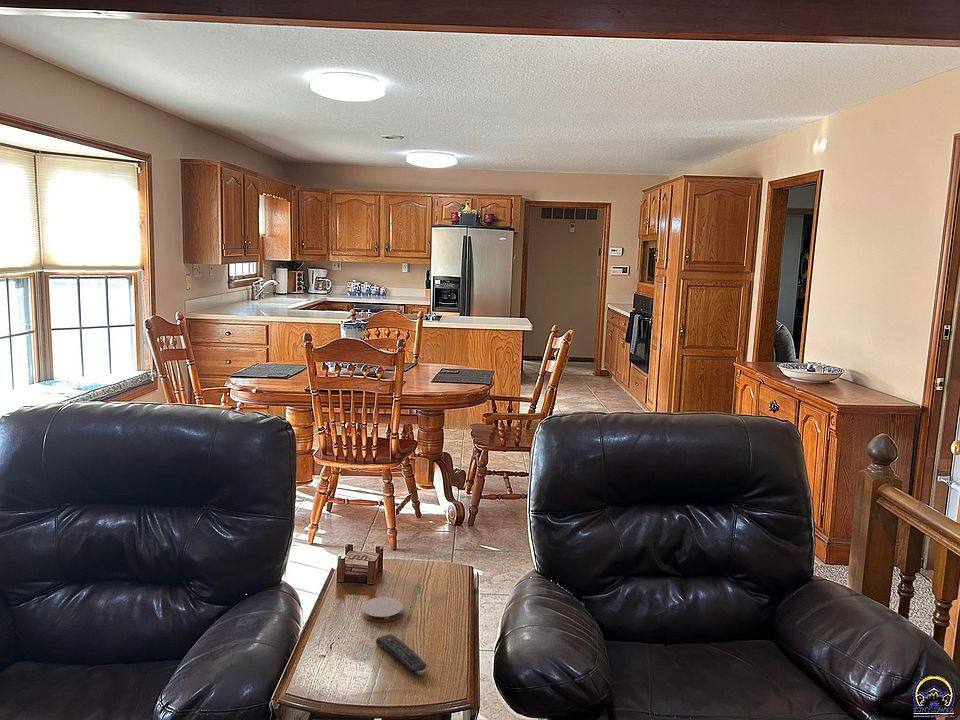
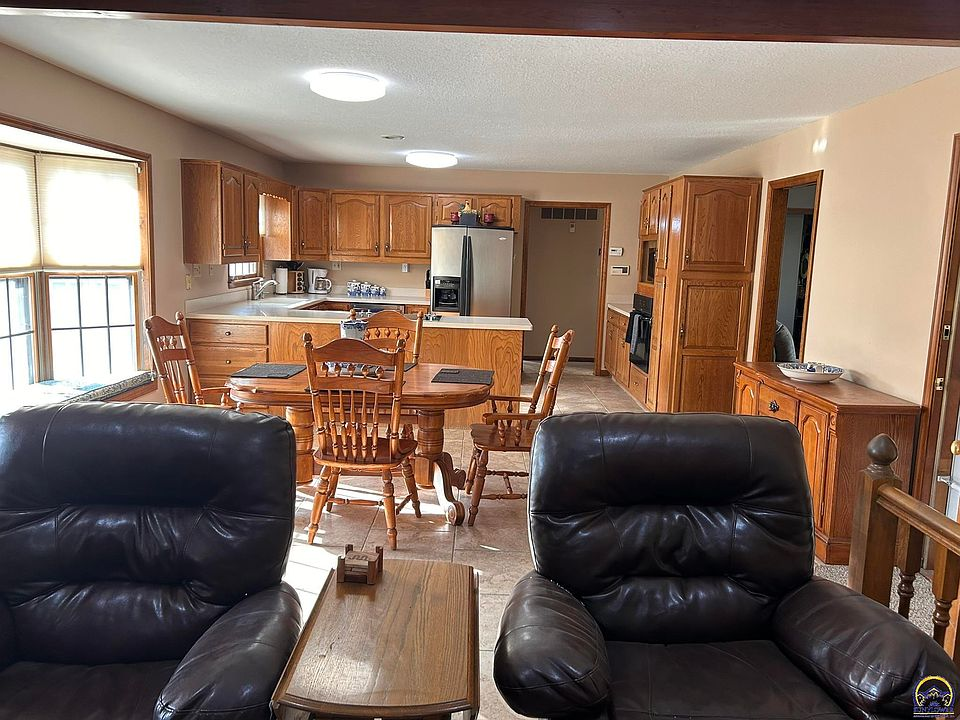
- coaster [361,596,404,623]
- remote control [375,633,428,676]
